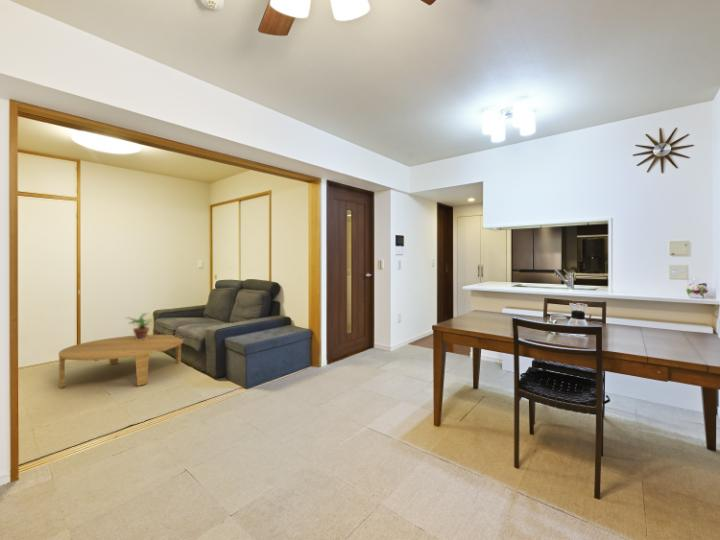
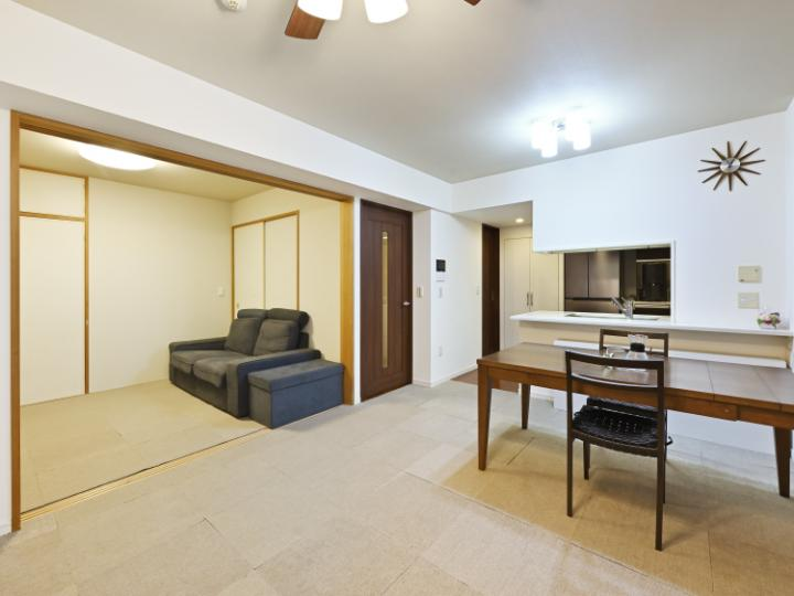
- potted plant [124,312,154,340]
- coffee table [58,334,184,389]
